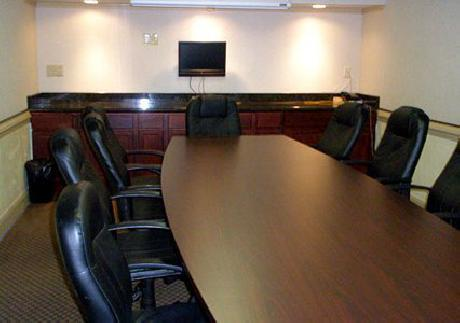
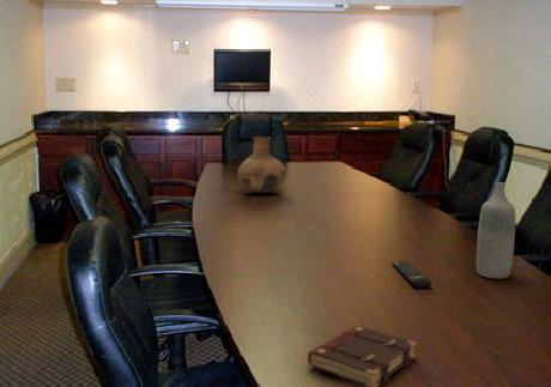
+ bottle [476,181,516,279]
+ remote control [390,260,432,289]
+ book [307,325,418,387]
+ vase [236,135,287,194]
